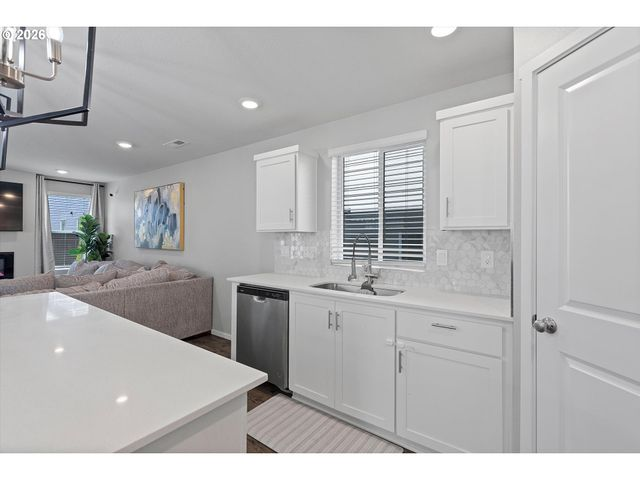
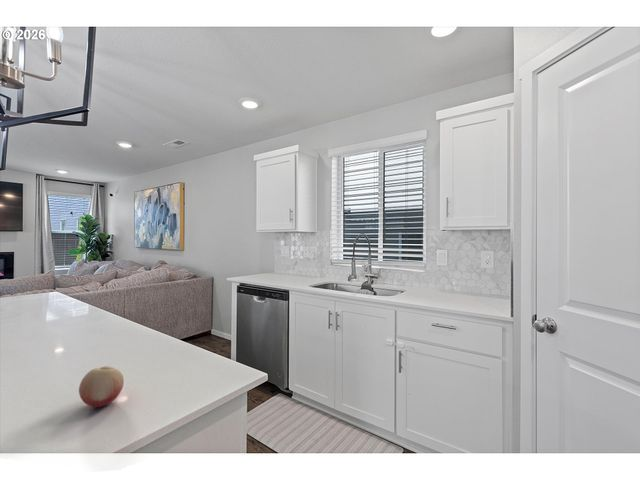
+ fruit [78,365,125,408]
